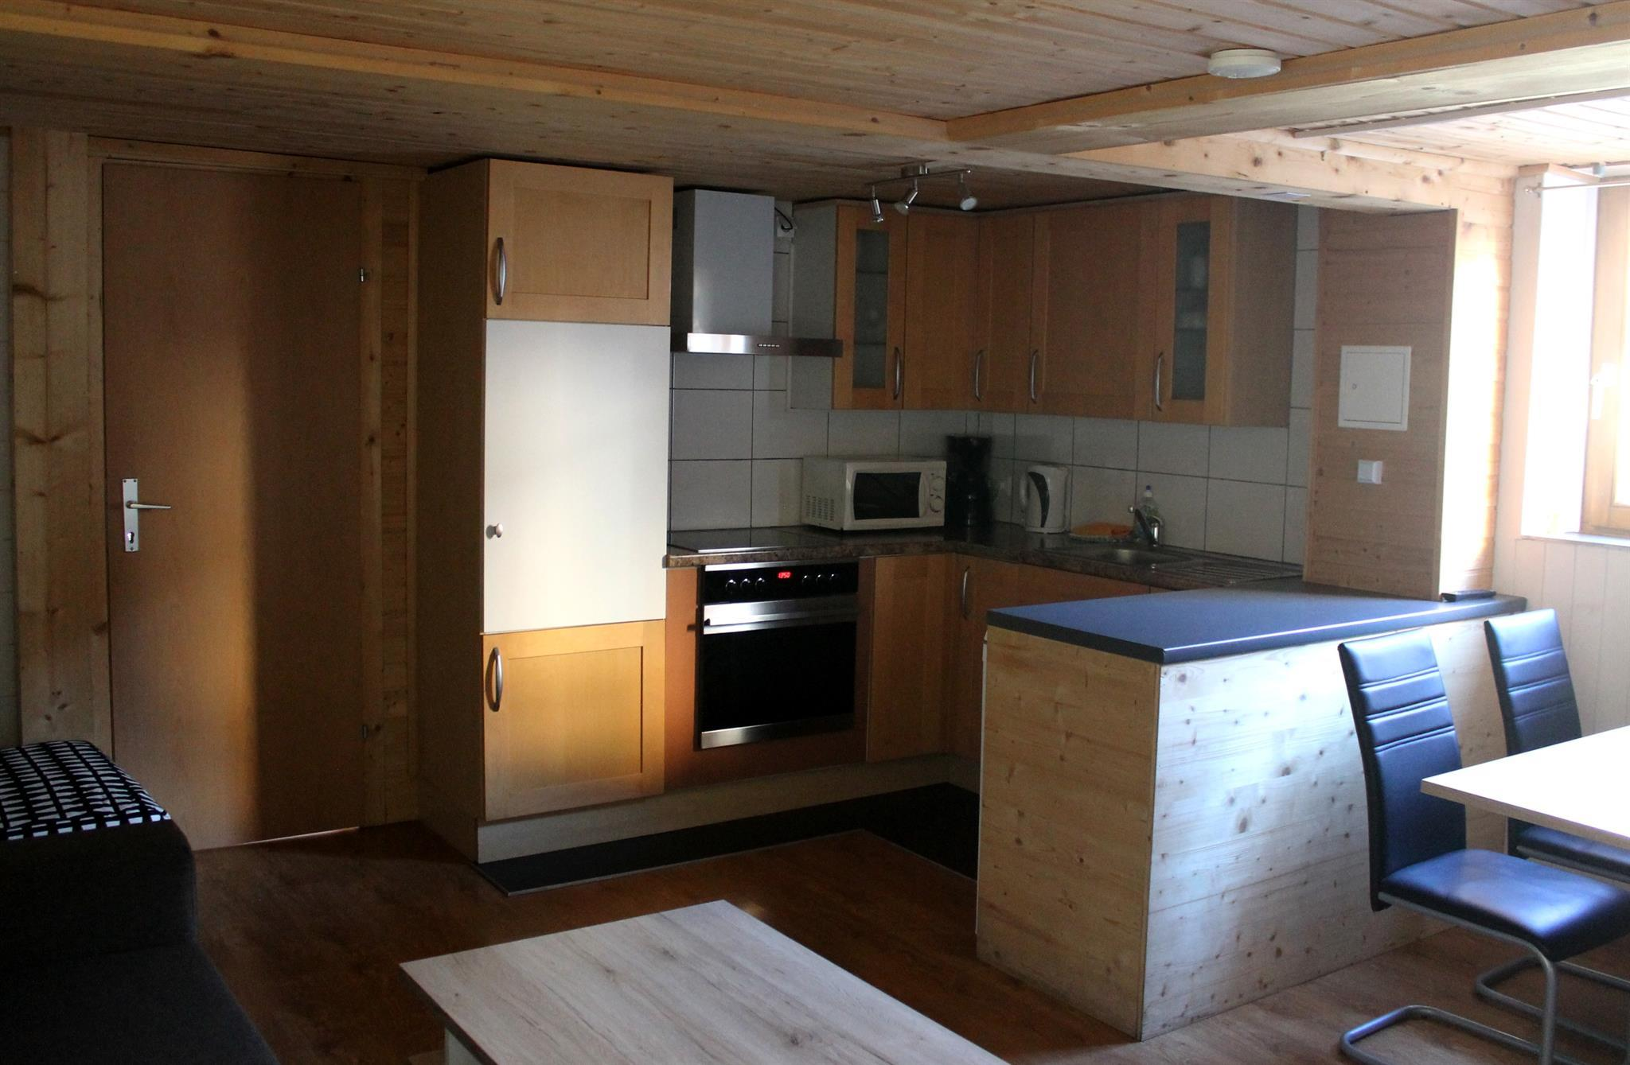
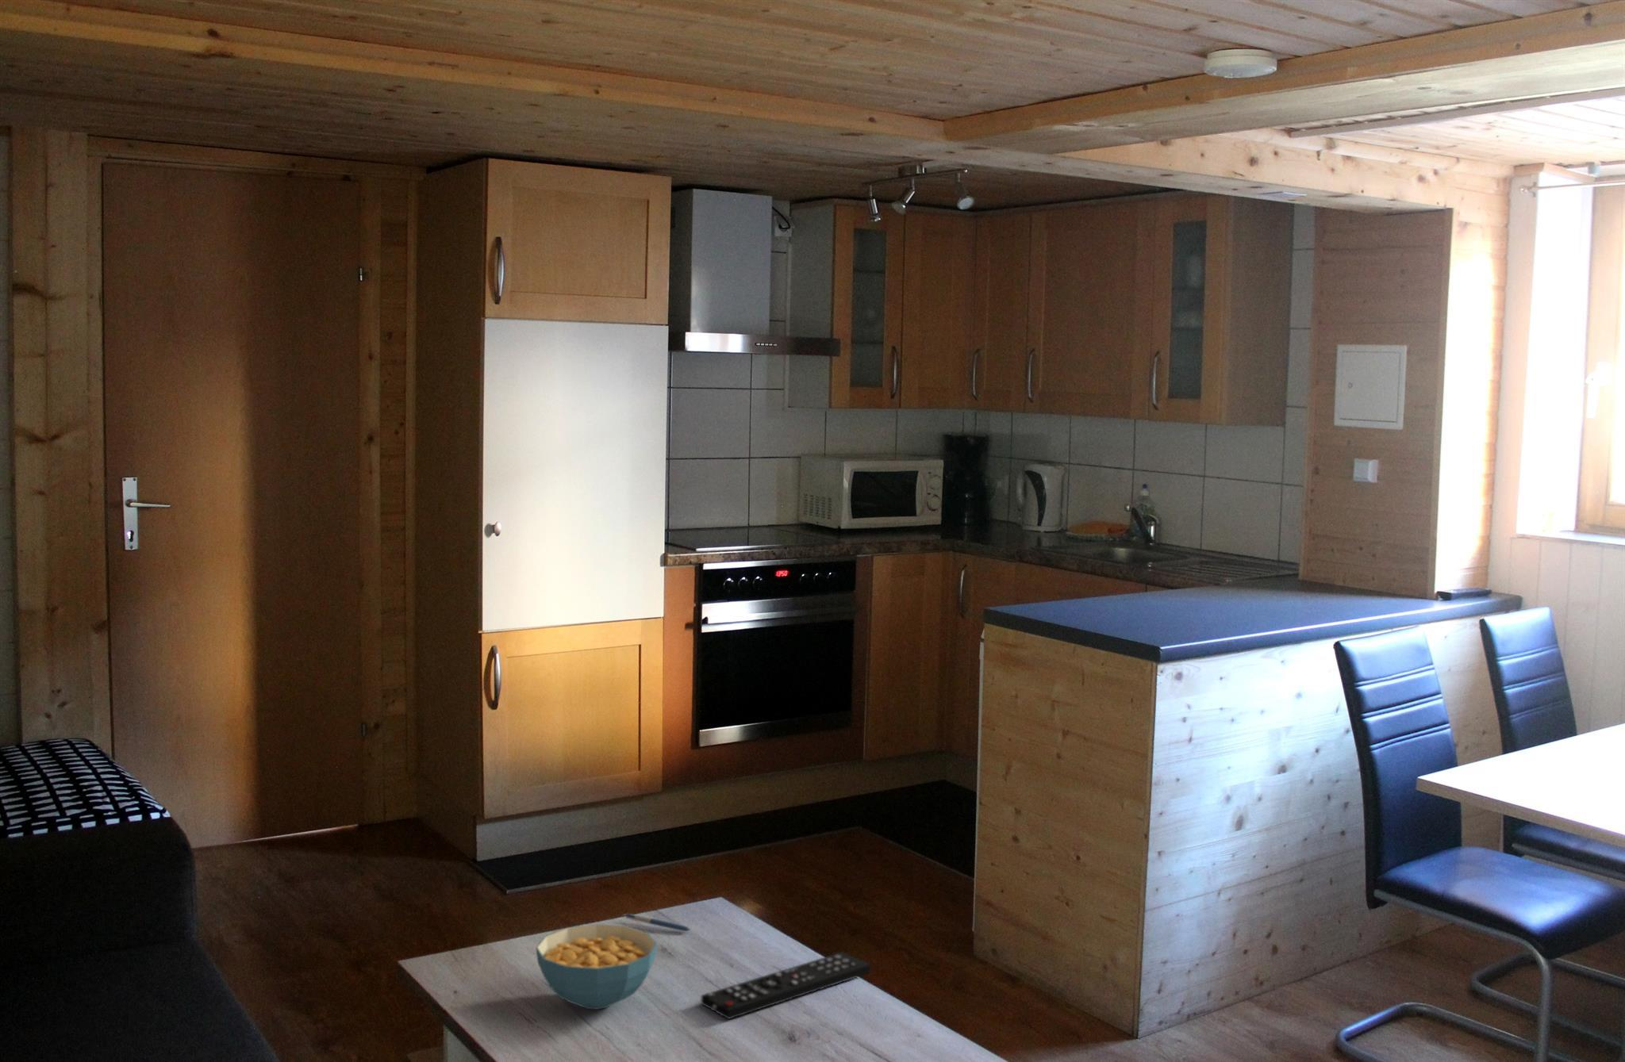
+ cereal bowl [535,923,658,1011]
+ pen [623,913,692,932]
+ remote control [699,951,871,1021]
